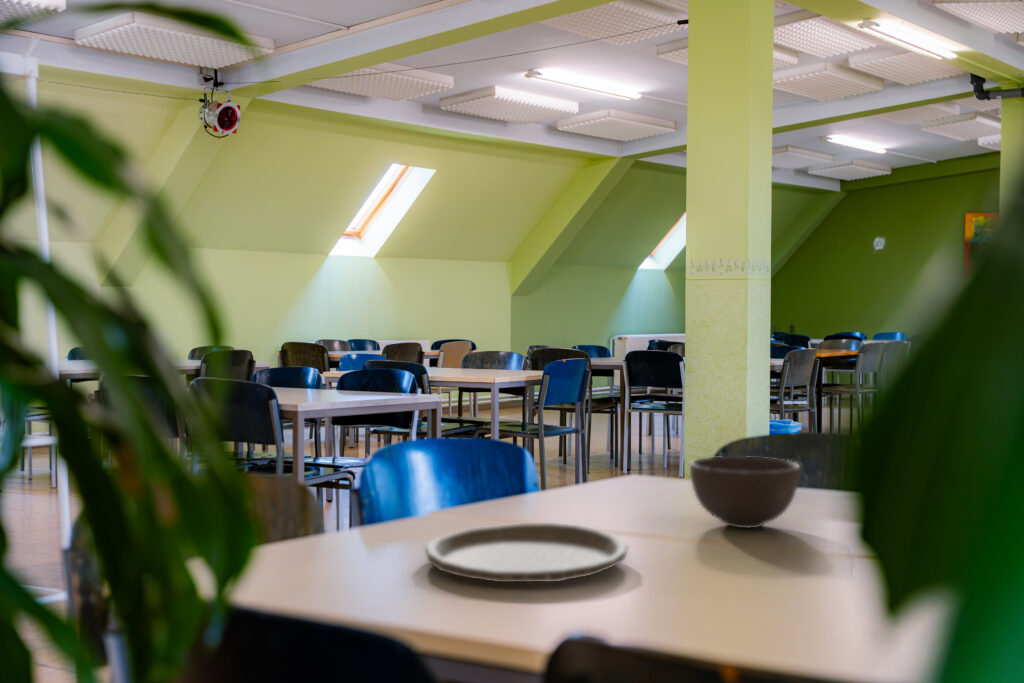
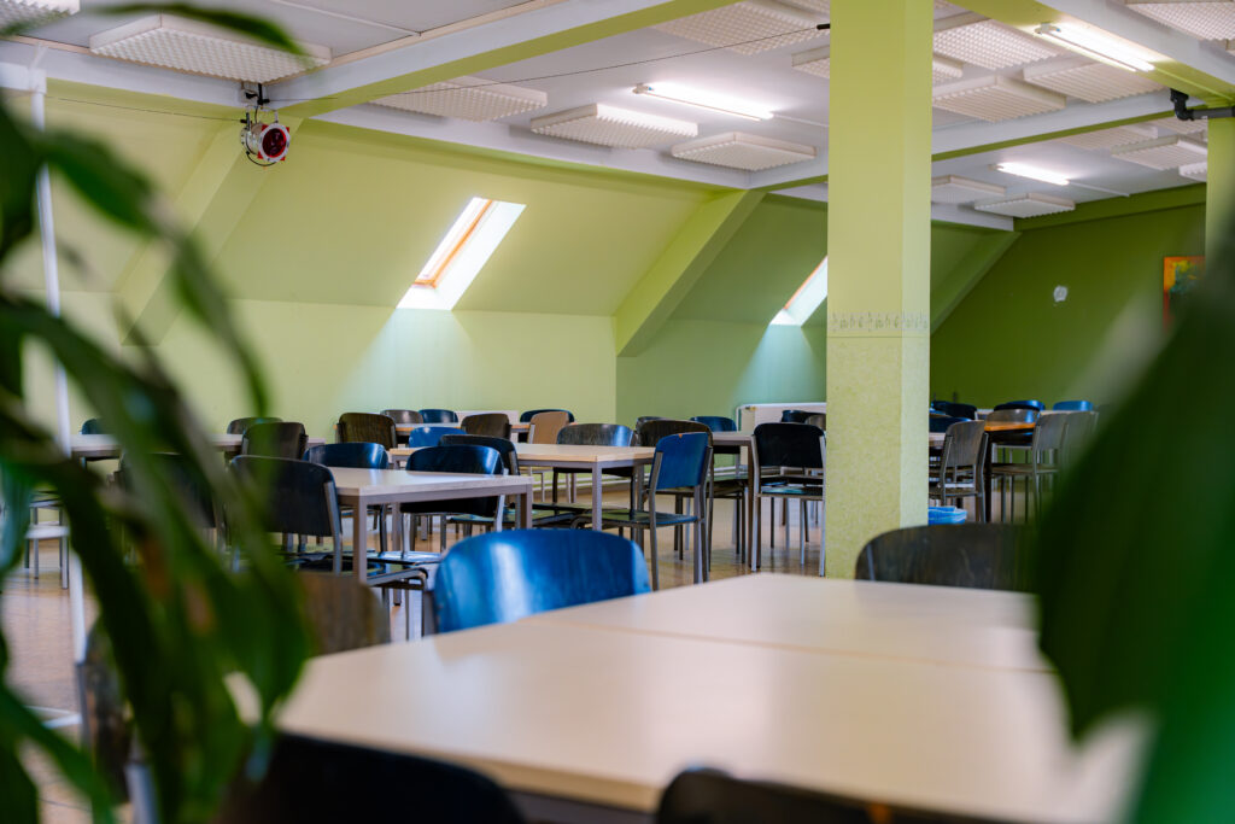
- plate [424,522,628,583]
- bowl [689,455,802,529]
